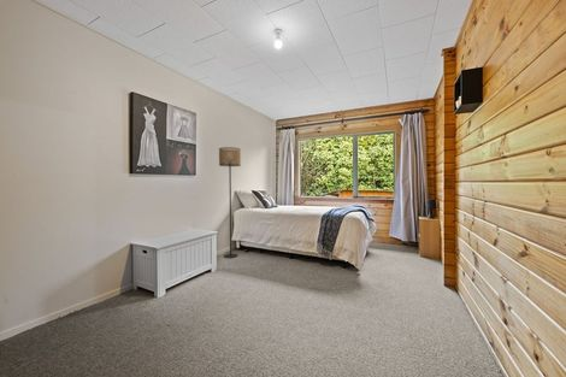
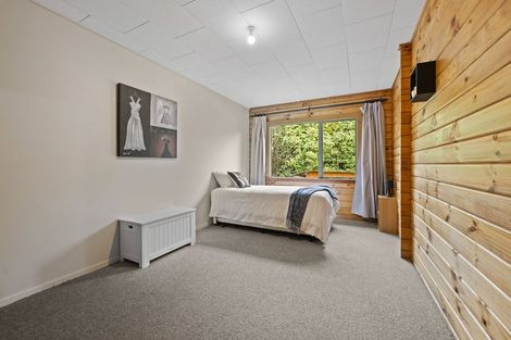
- floor lamp [218,146,242,259]
